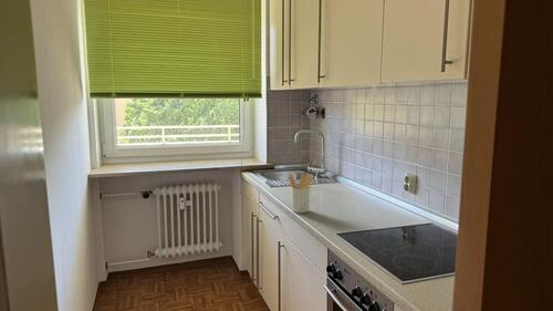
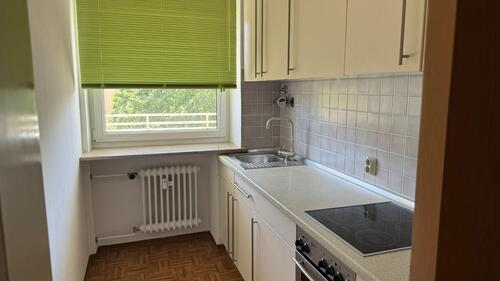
- utensil holder [288,173,315,214]
